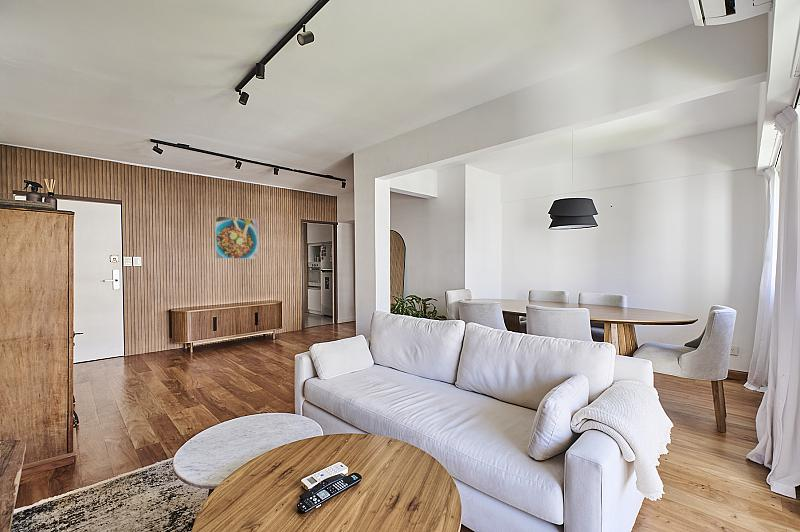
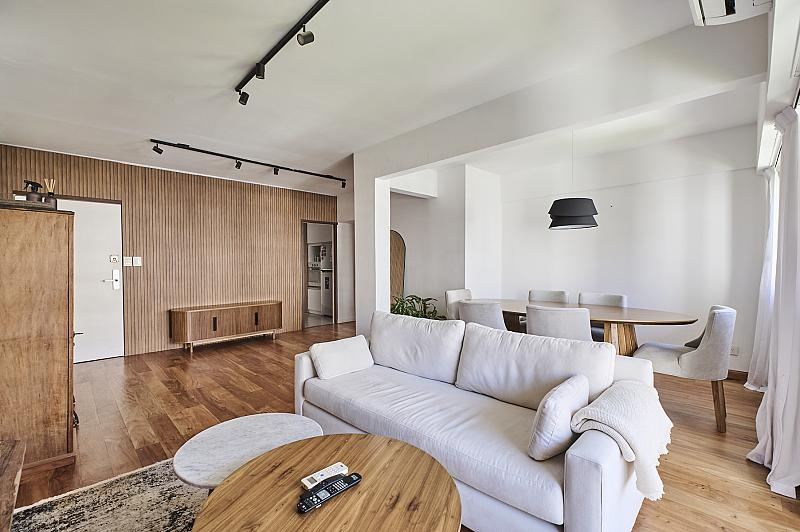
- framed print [214,215,259,260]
